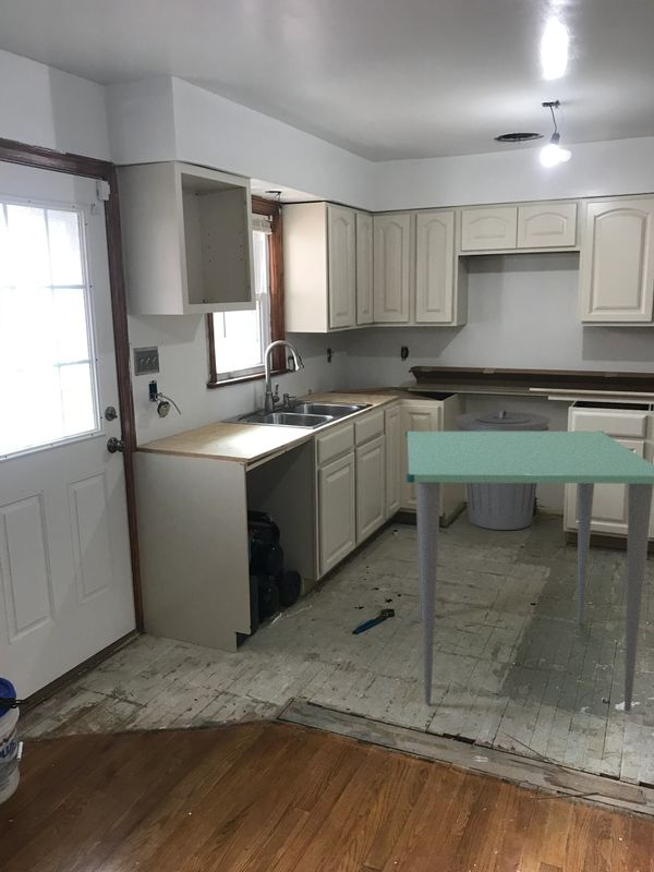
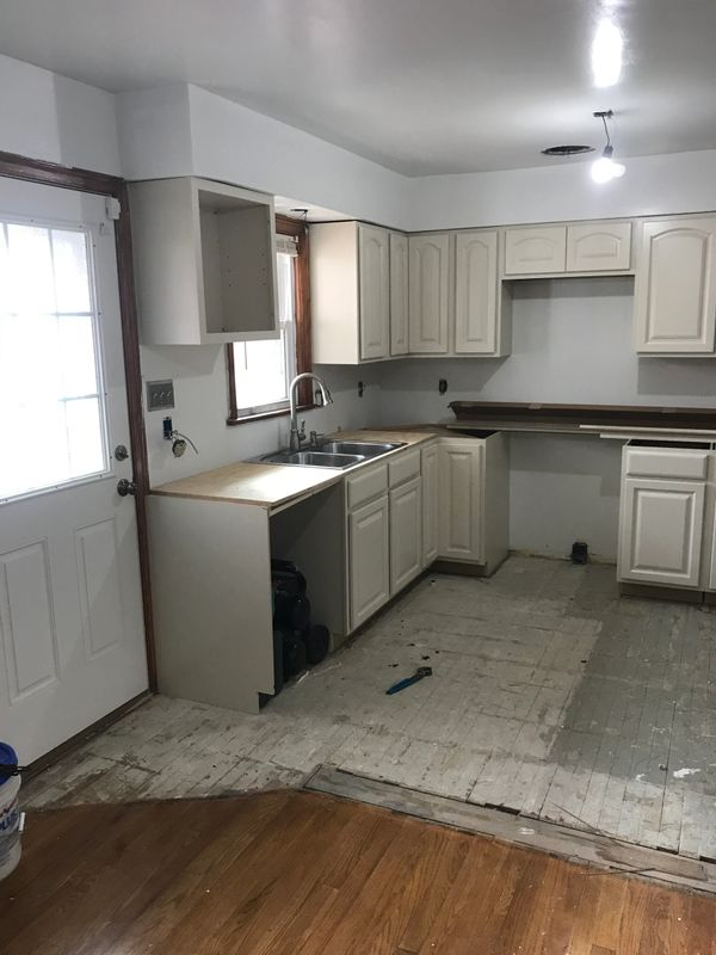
- trash can [455,409,552,531]
- dining table [404,429,654,713]
